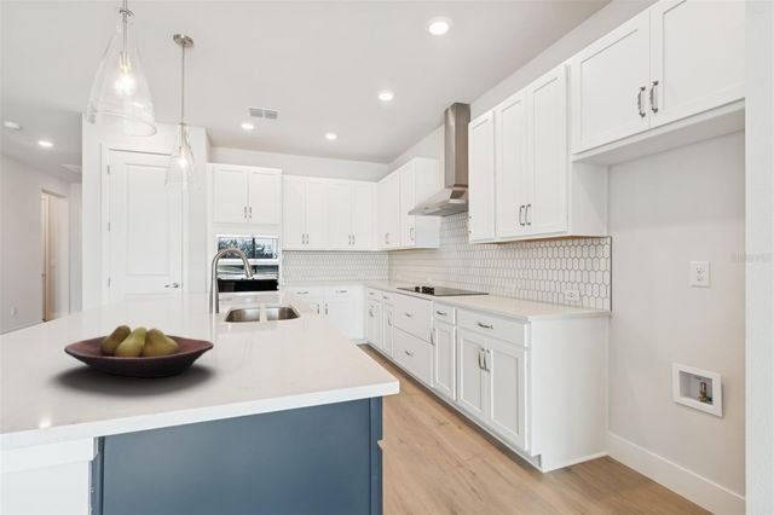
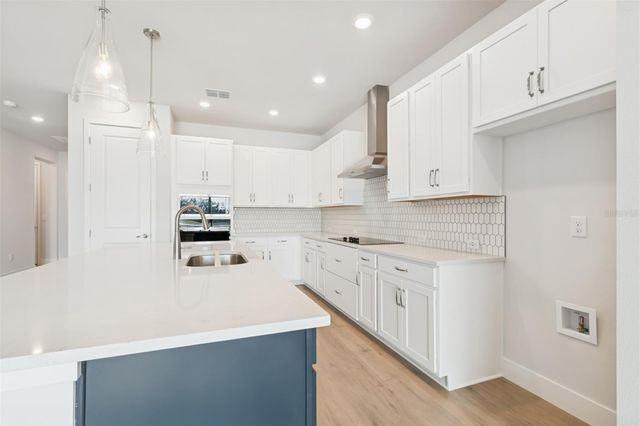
- fruit bowl [63,324,215,378]
